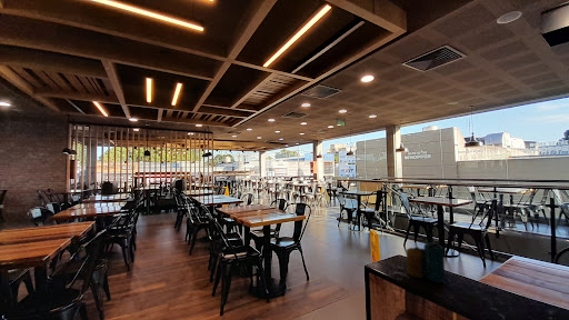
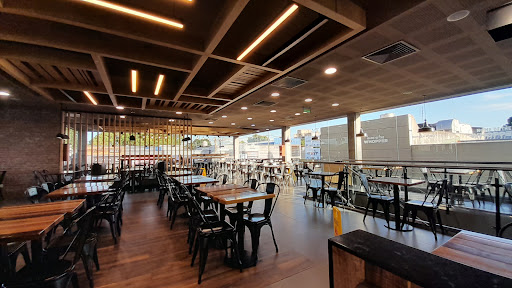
- candle [406,242,446,283]
